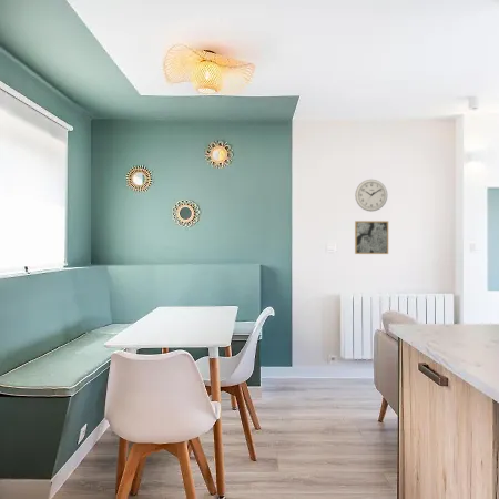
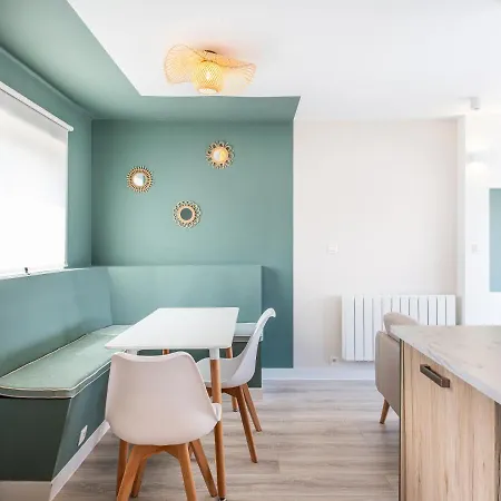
- wall clock [354,179,388,213]
- wall art [354,220,389,255]
